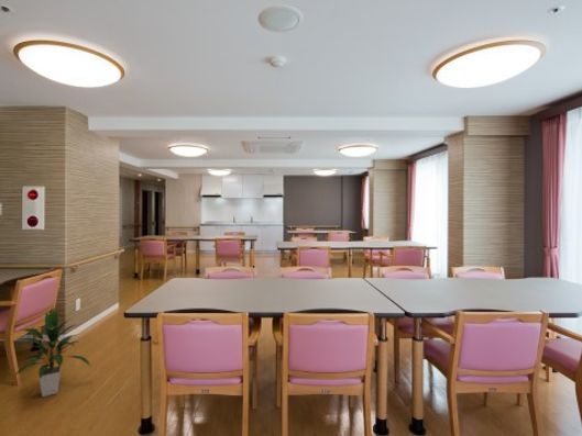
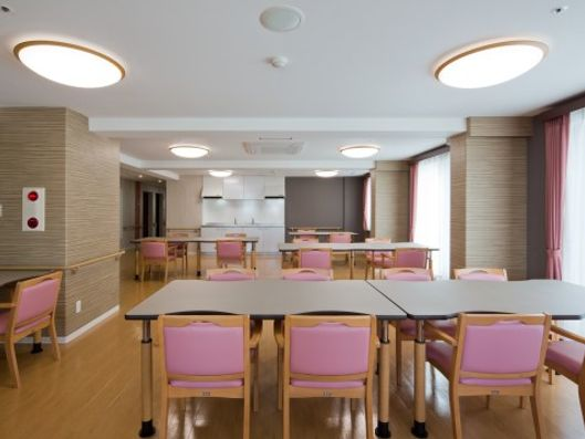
- indoor plant [9,306,94,398]
